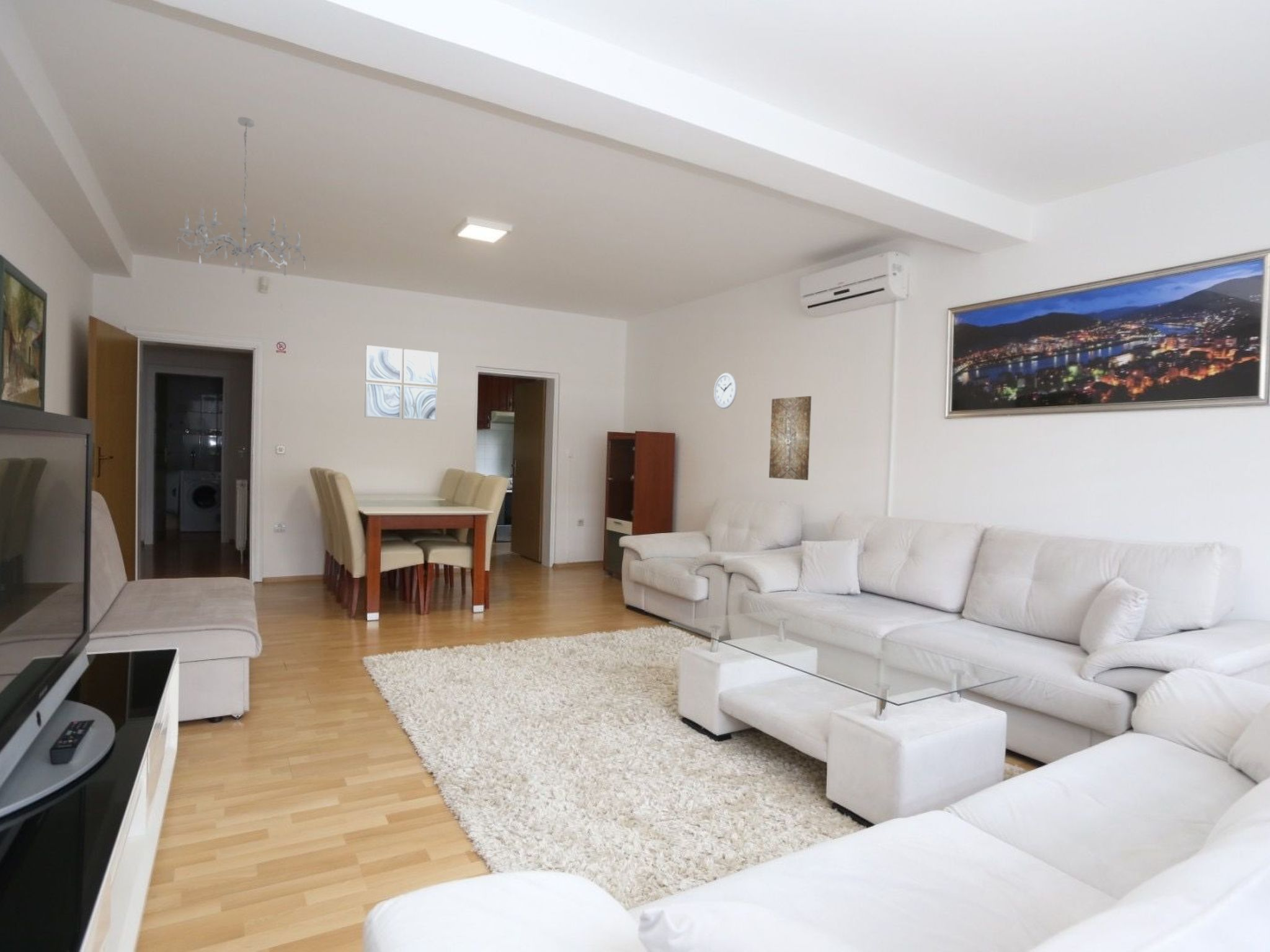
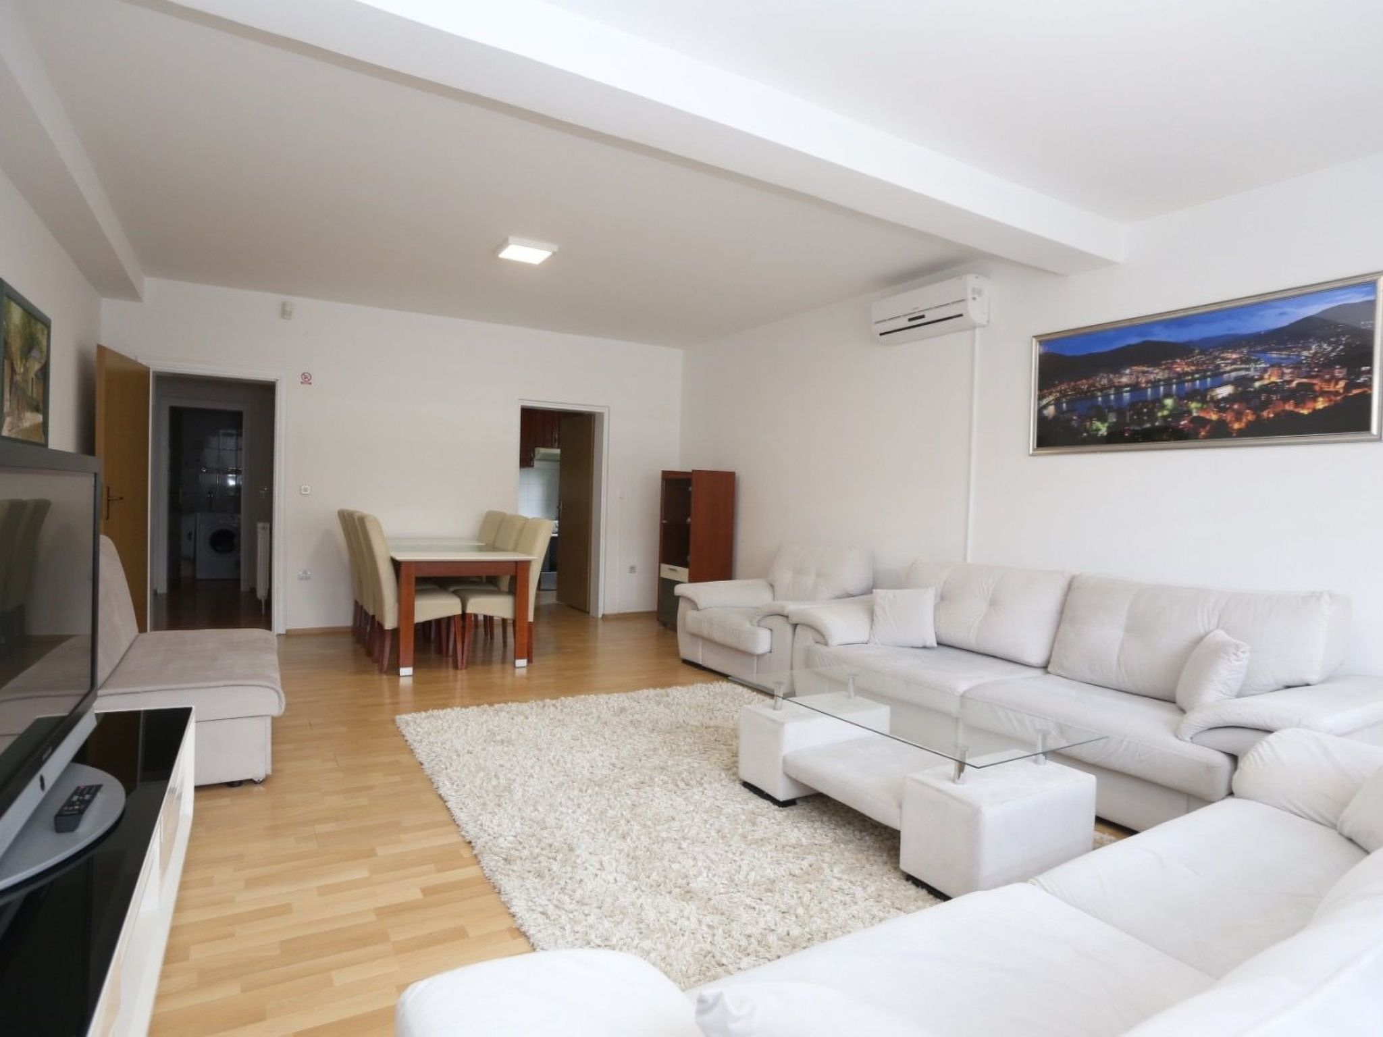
- wall art [768,395,812,481]
- wall art [364,345,439,421]
- wall clock [713,372,737,410]
- chandelier [176,117,307,276]
